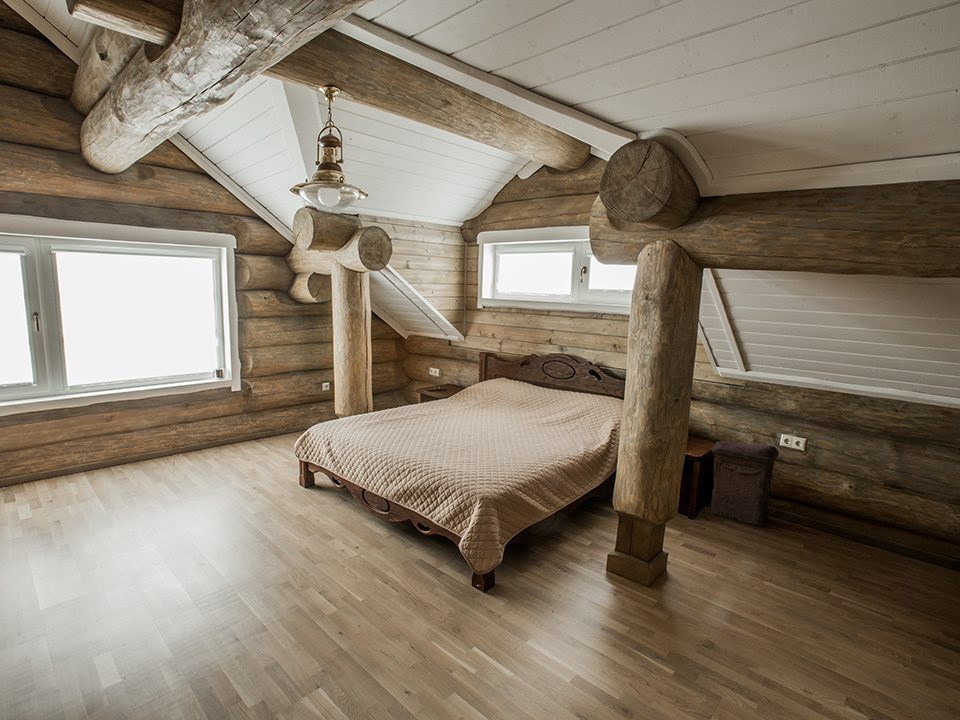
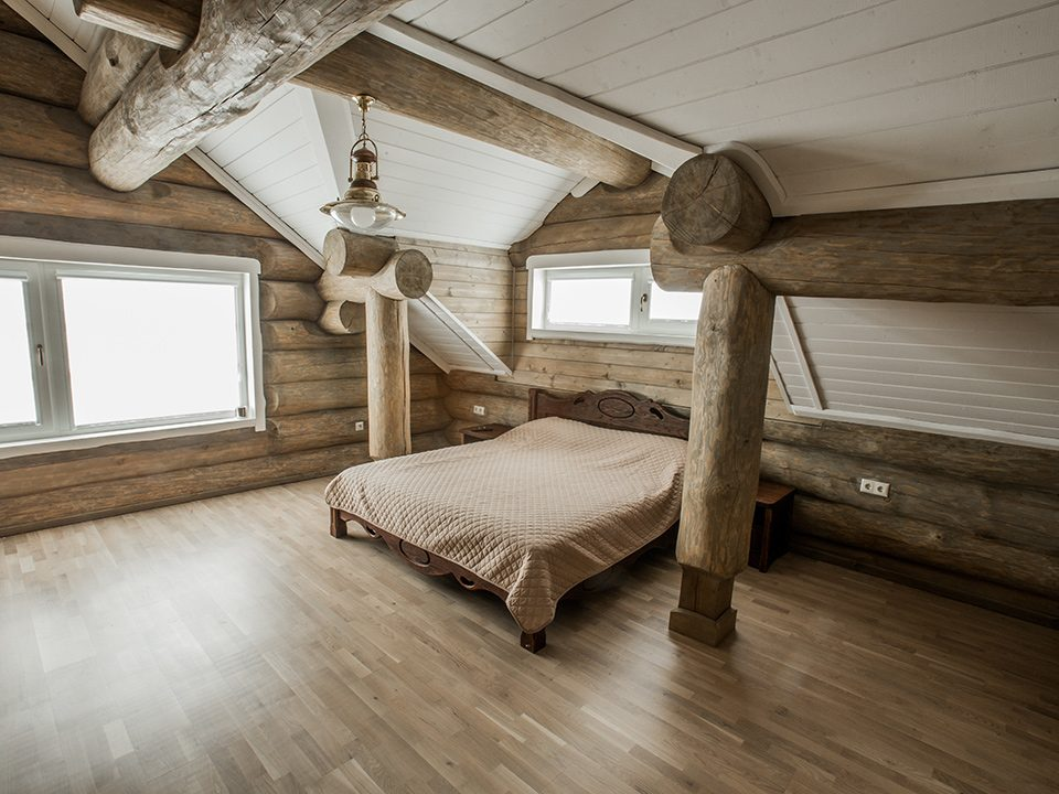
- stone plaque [710,440,780,527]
